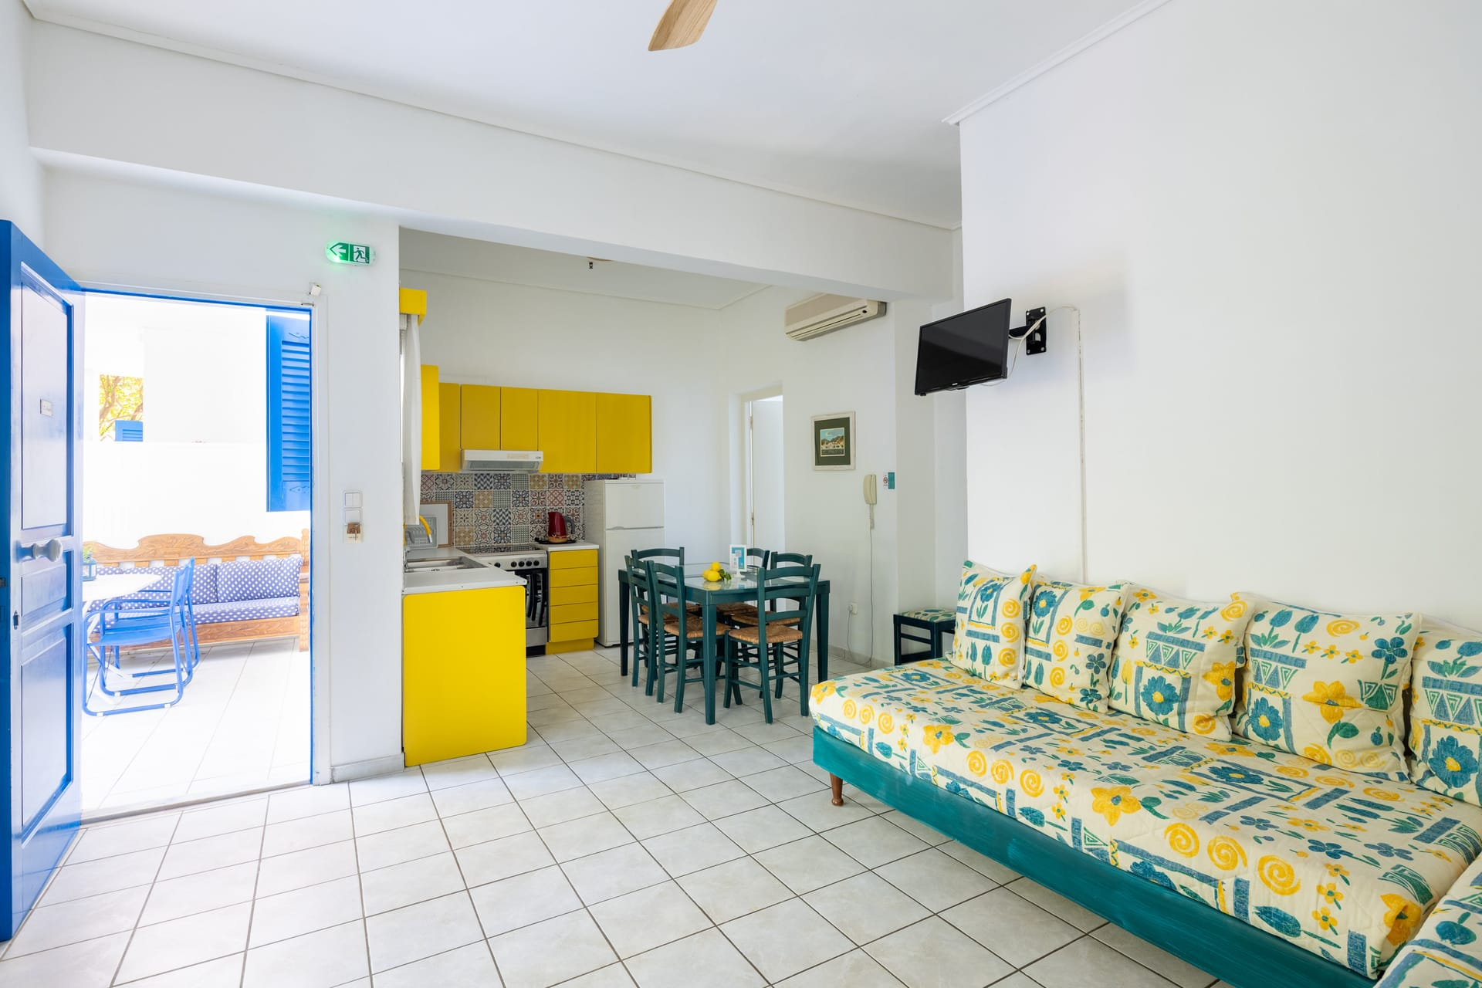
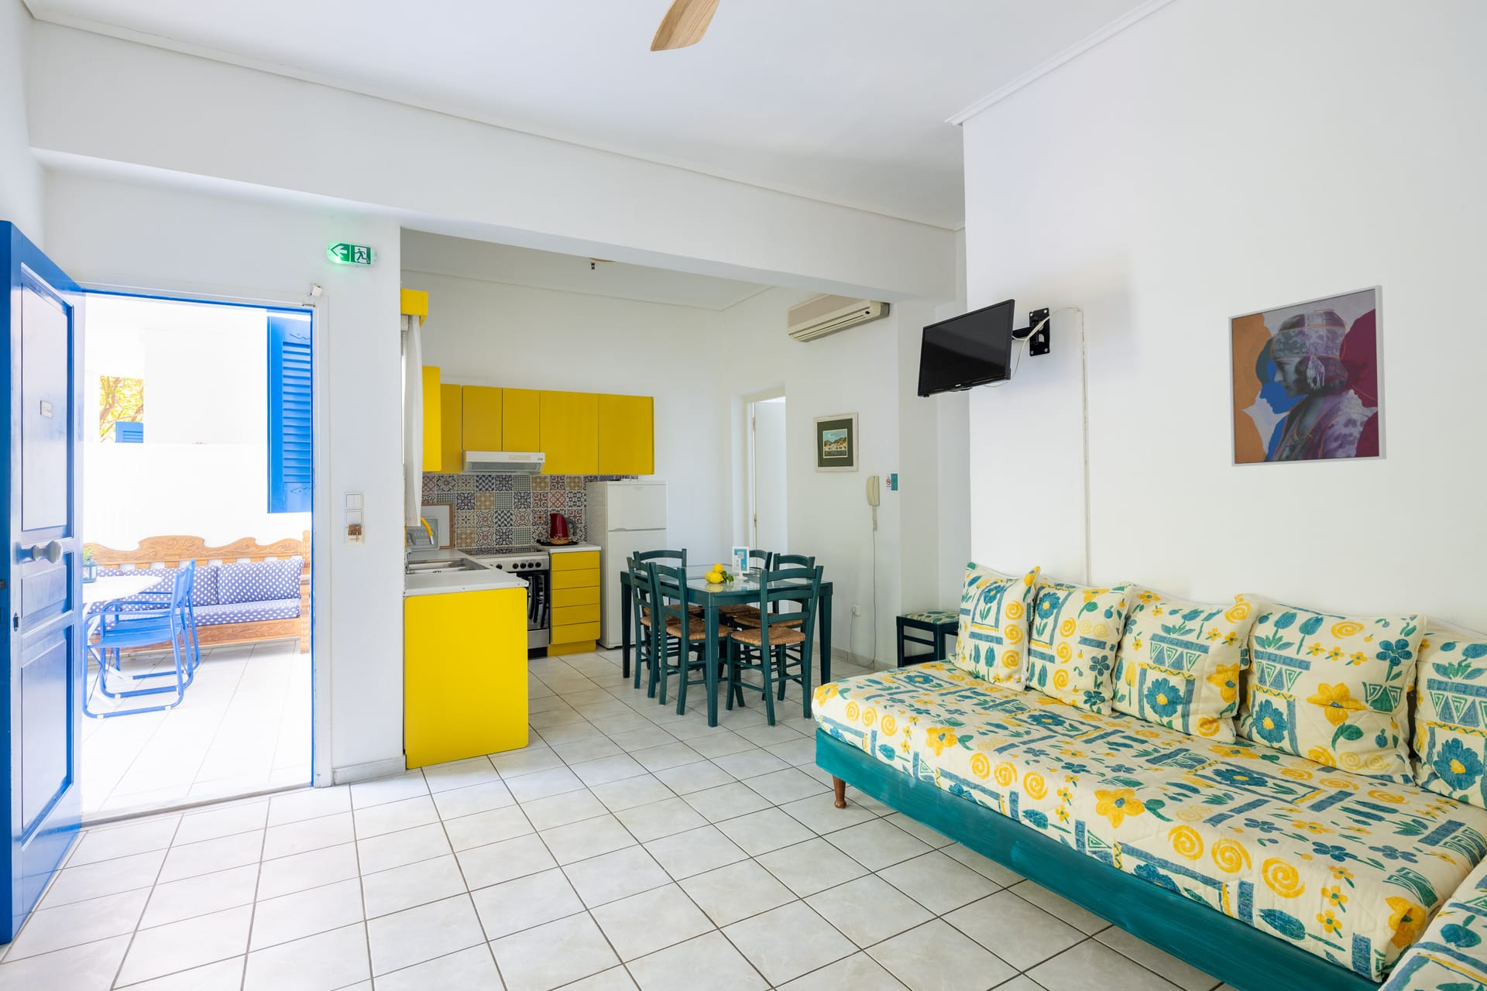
+ wall art [1228,284,1387,467]
